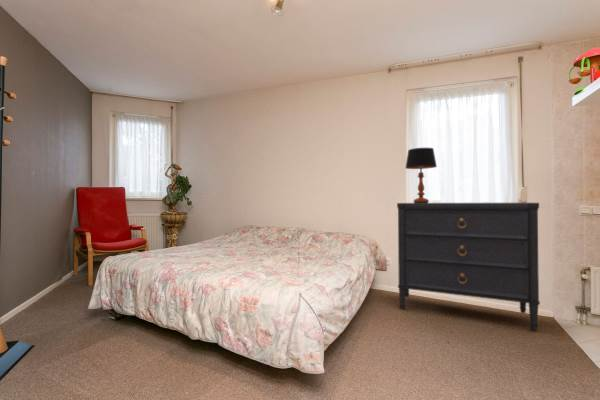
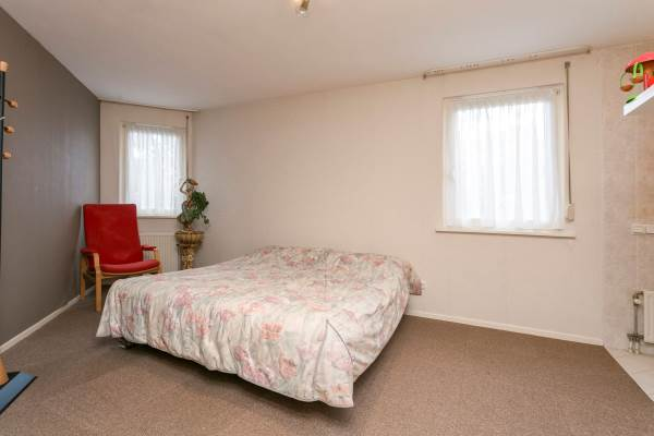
- table lamp [405,147,438,203]
- dresser [396,202,541,331]
